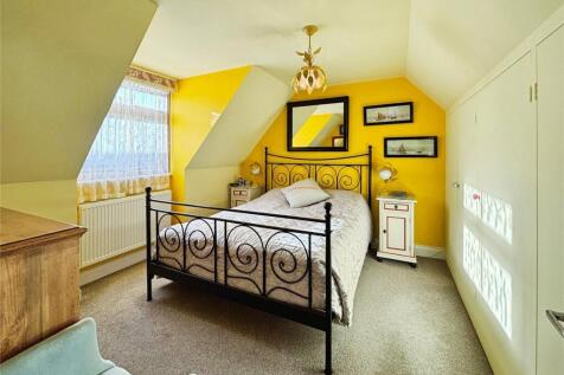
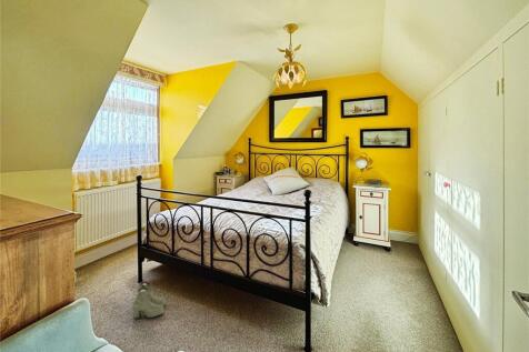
+ boots [131,281,167,320]
